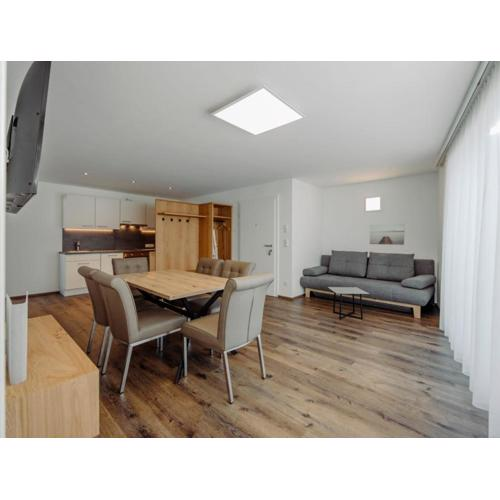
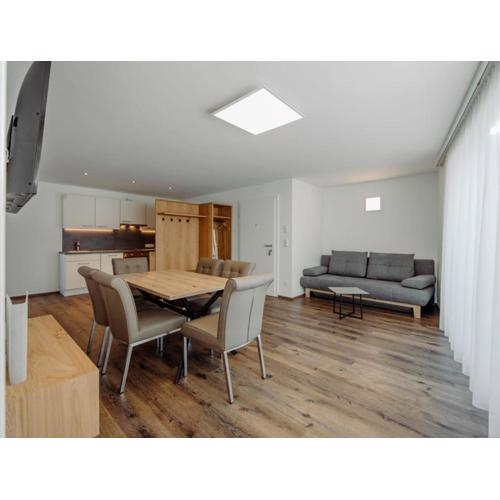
- wall art [369,223,406,246]
